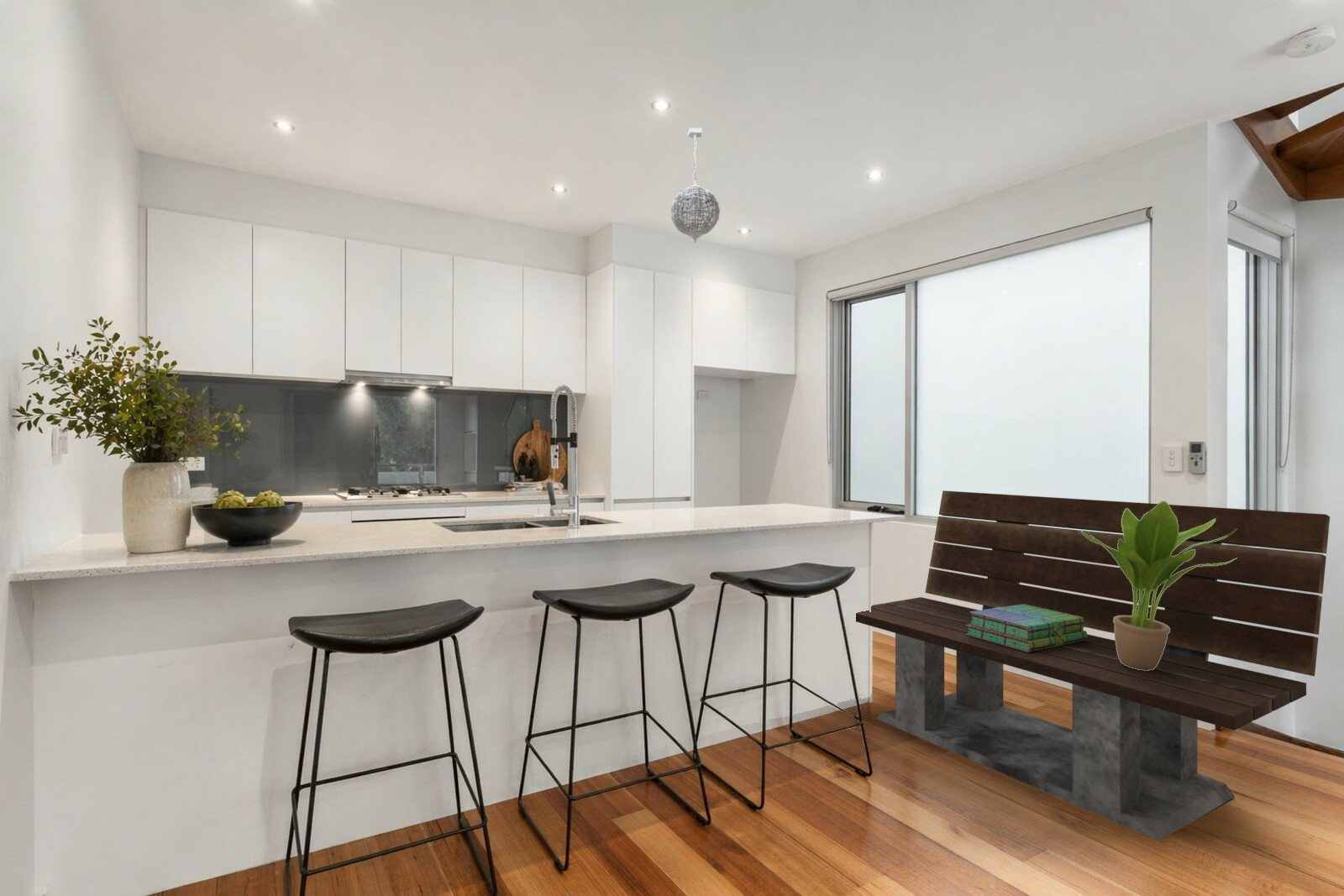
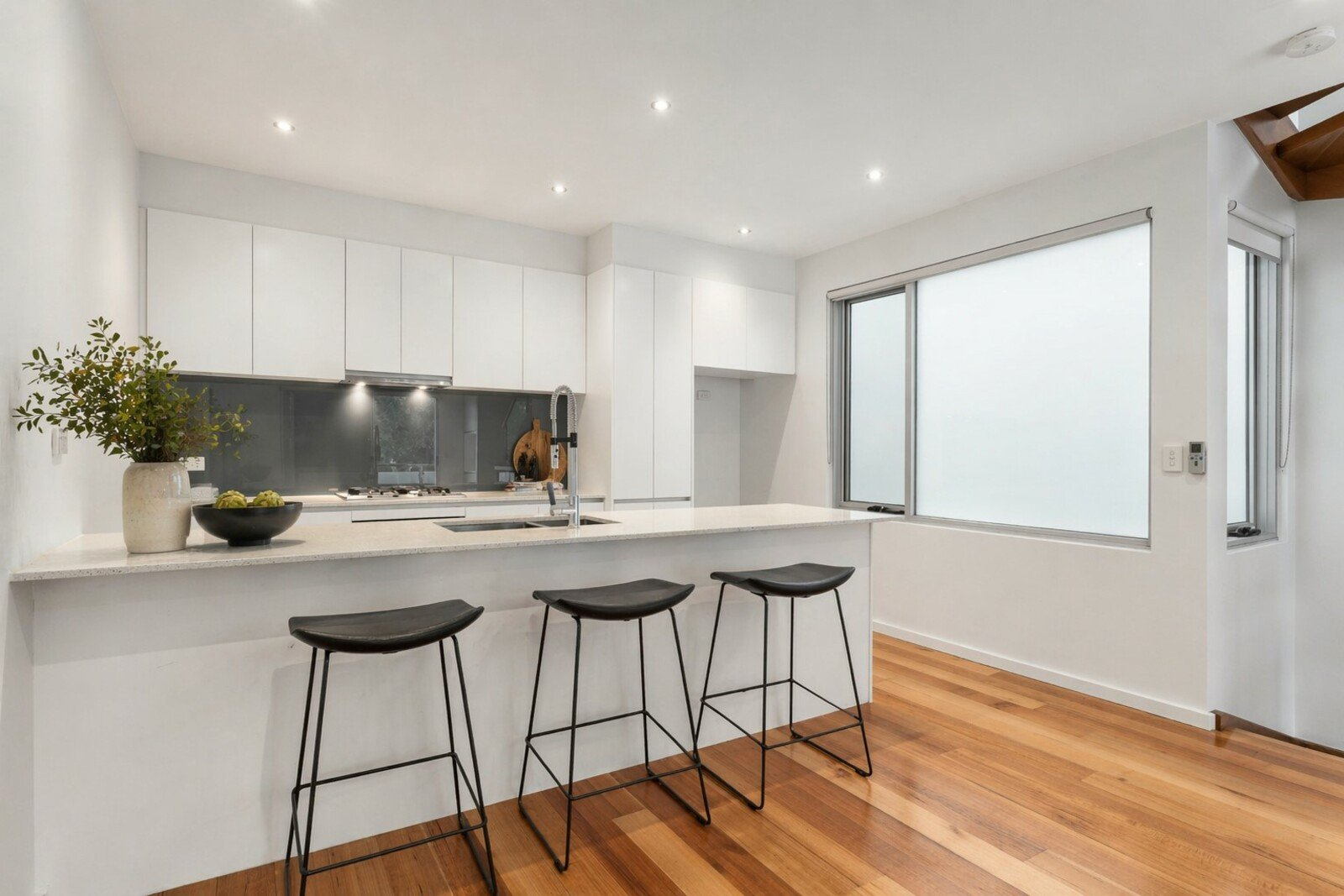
- stack of books [966,604,1088,652]
- bench [855,490,1331,841]
- pendant light [669,127,721,244]
- potted plant [1080,500,1236,671]
